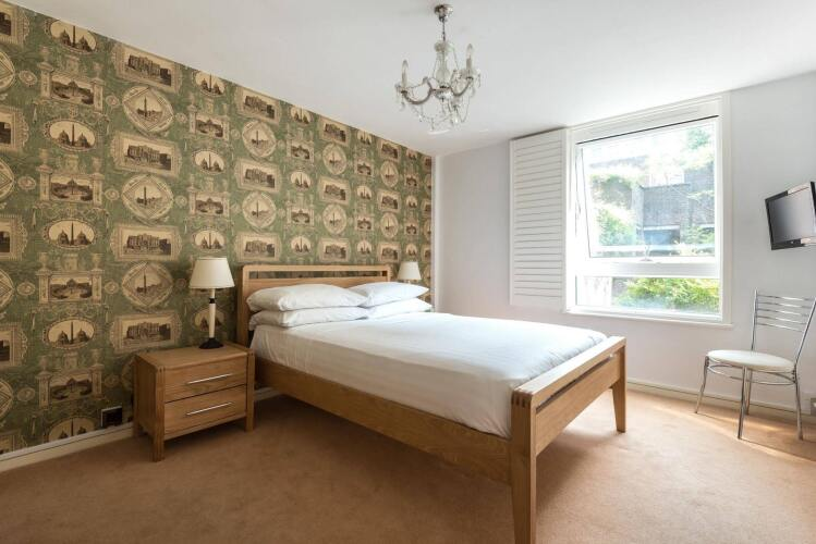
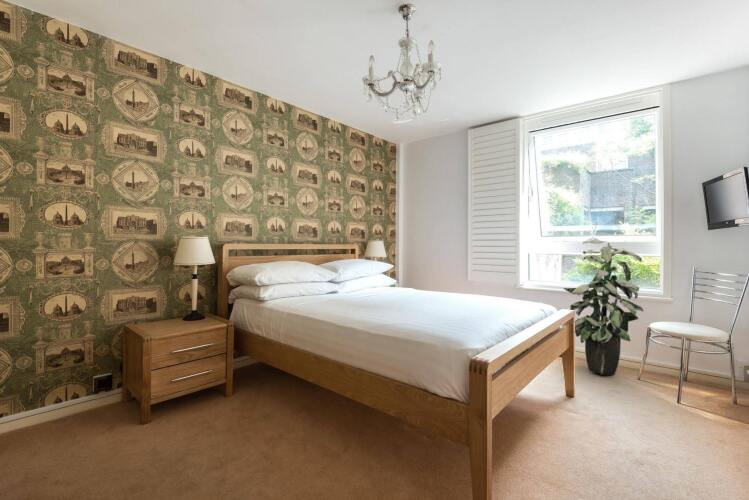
+ indoor plant [563,239,645,376]
